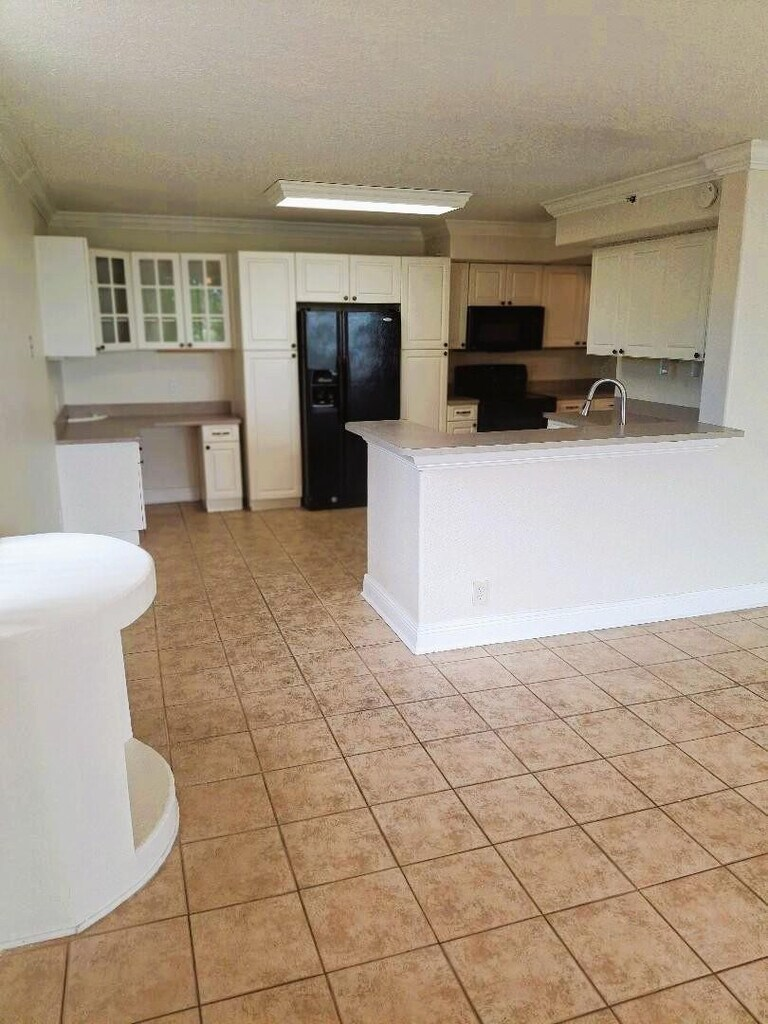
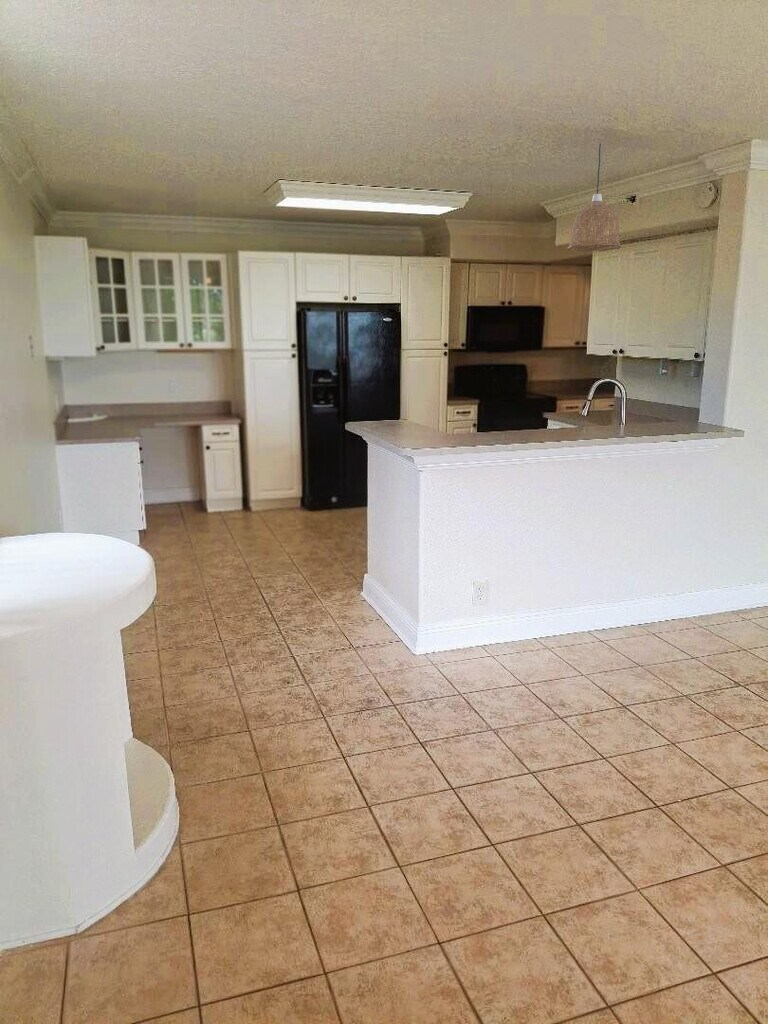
+ pendant lamp [566,142,622,252]
